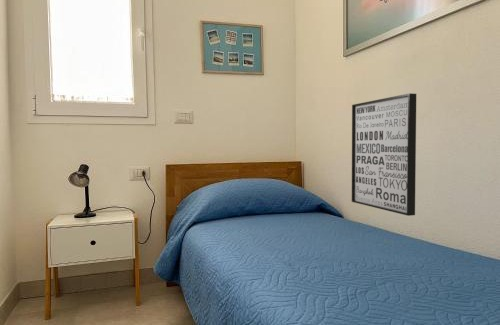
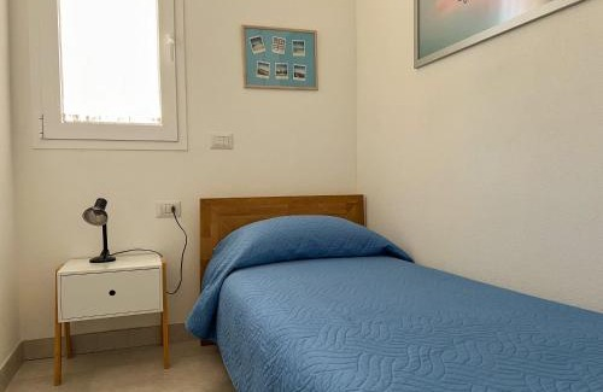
- wall art [351,92,417,217]
